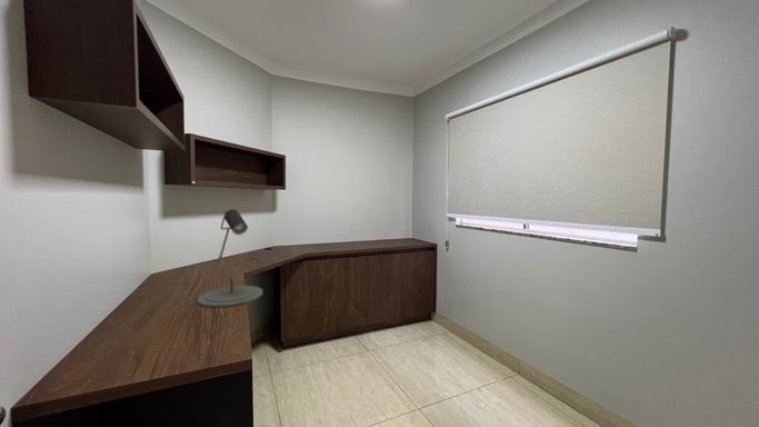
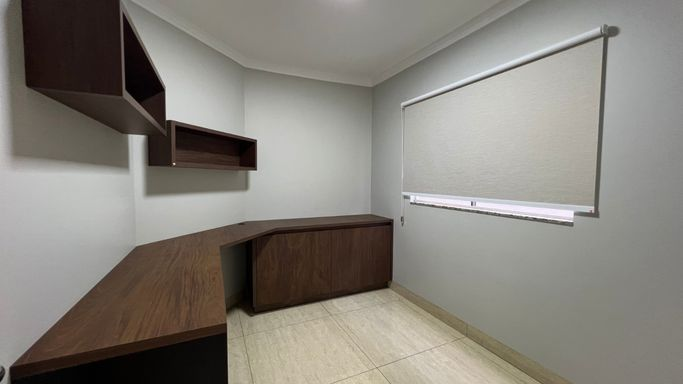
- desk lamp [196,208,264,308]
